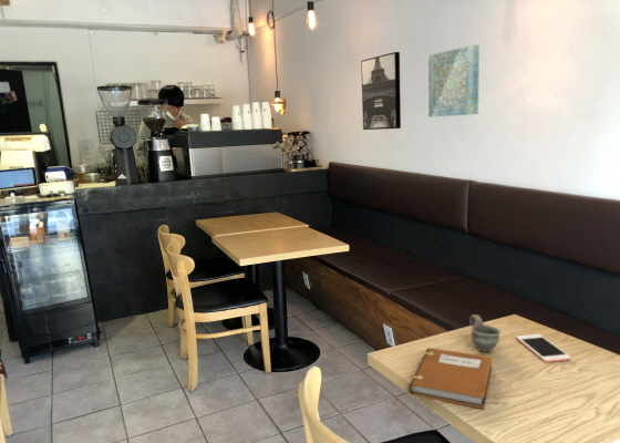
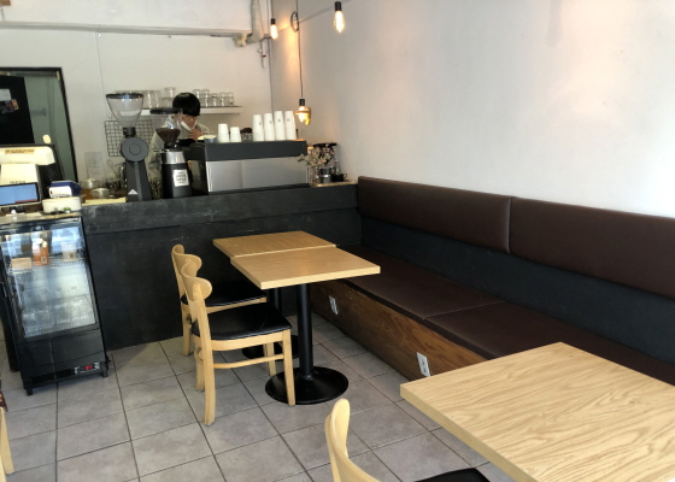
- wall art [427,43,480,119]
- notebook [407,347,494,410]
- cup [468,313,502,353]
- wall art [360,51,402,131]
- cell phone [515,333,571,363]
